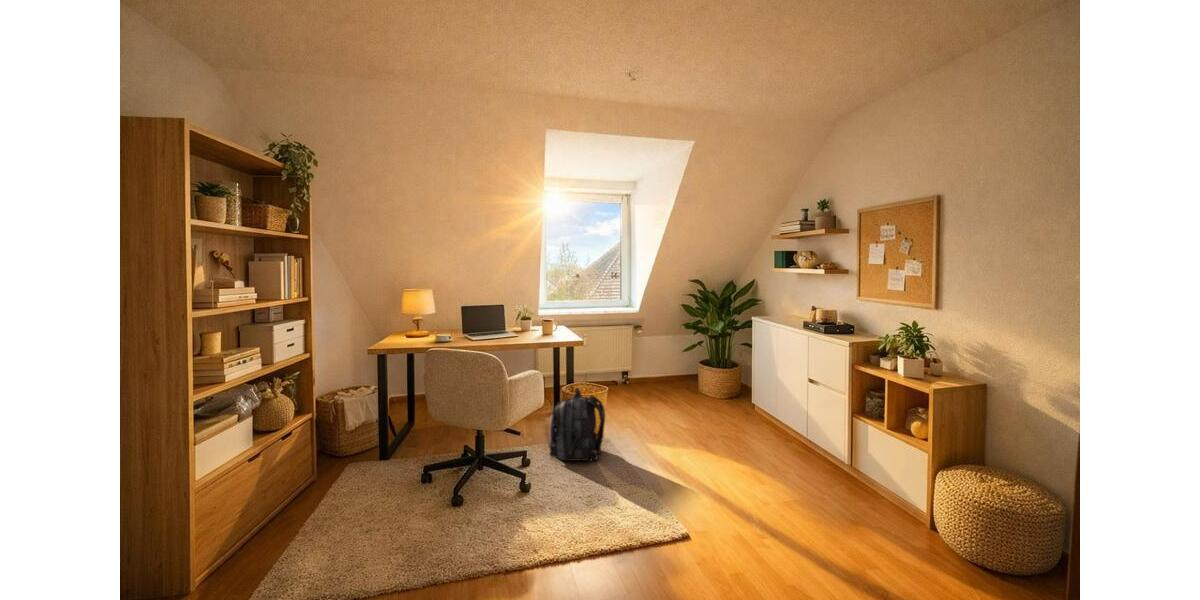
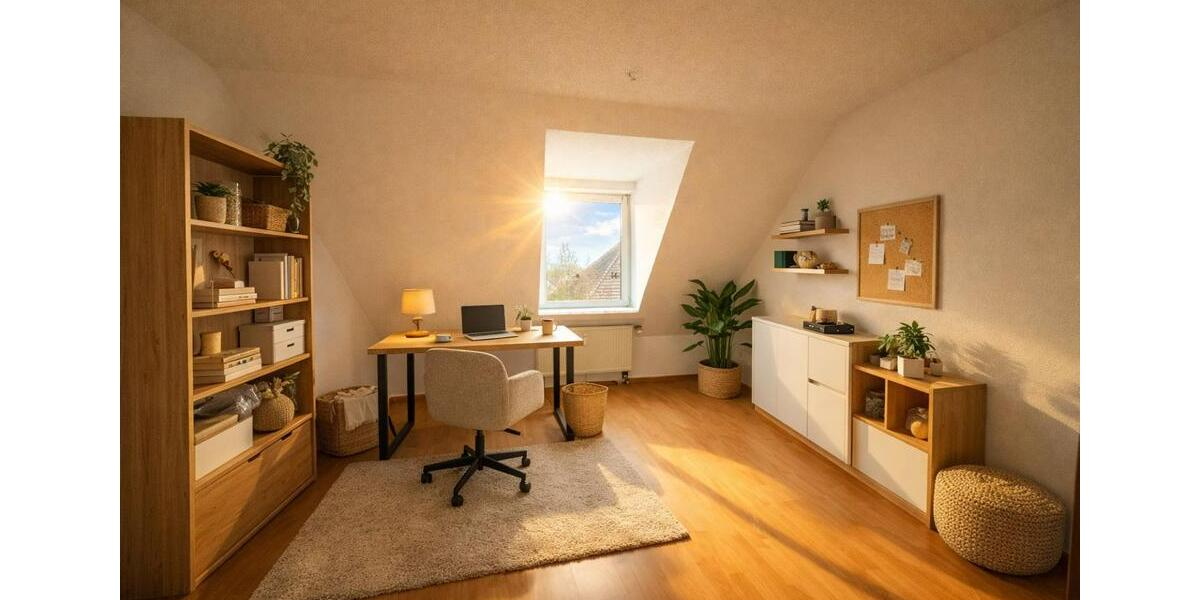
- backpack [548,386,606,463]
